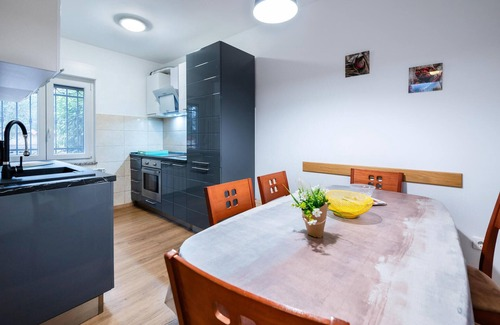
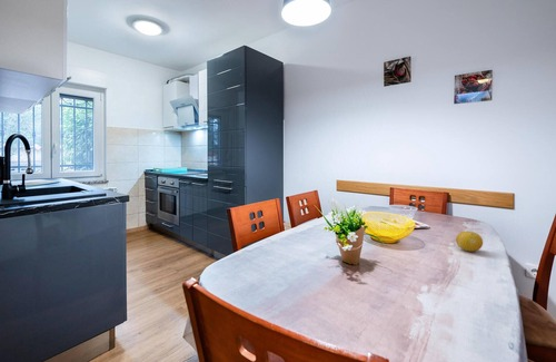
+ fruit [455,231,484,253]
